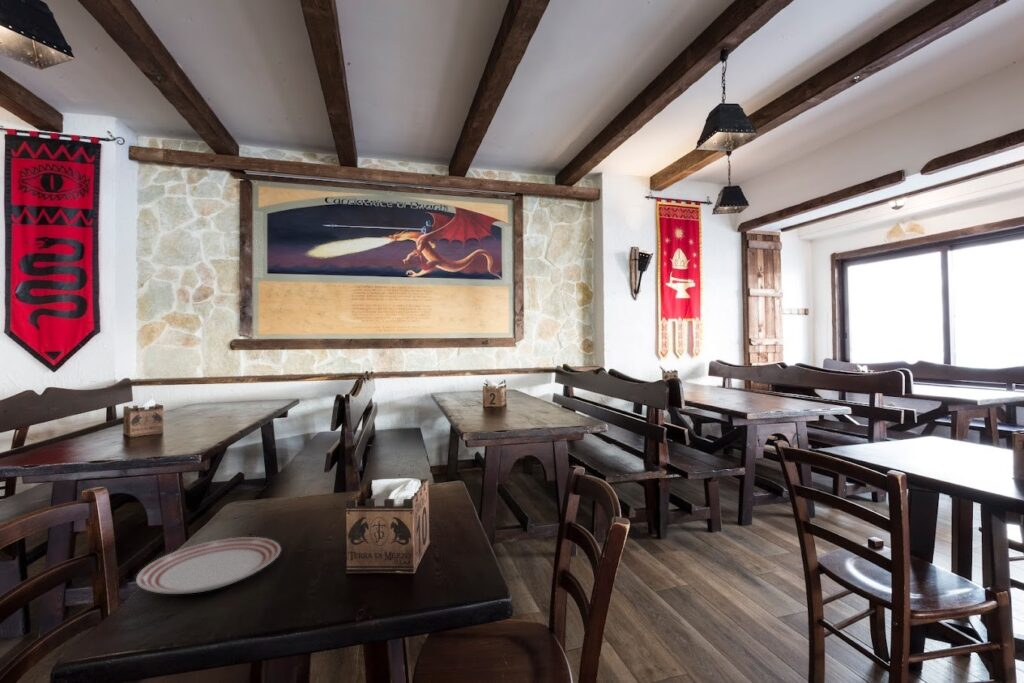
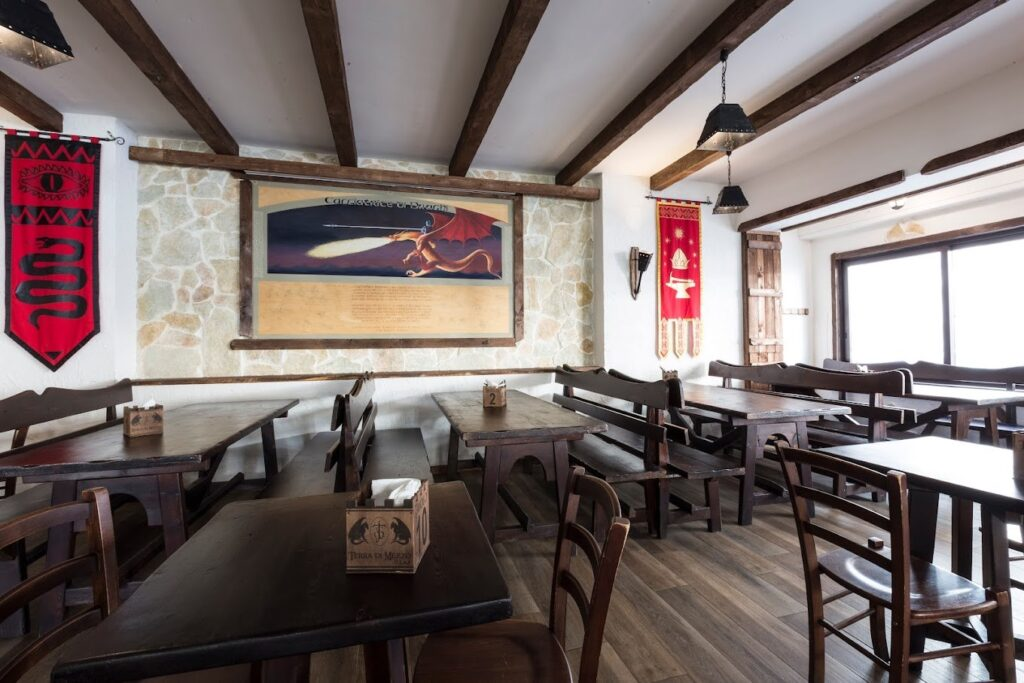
- dinner plate [135,536,282,595]
